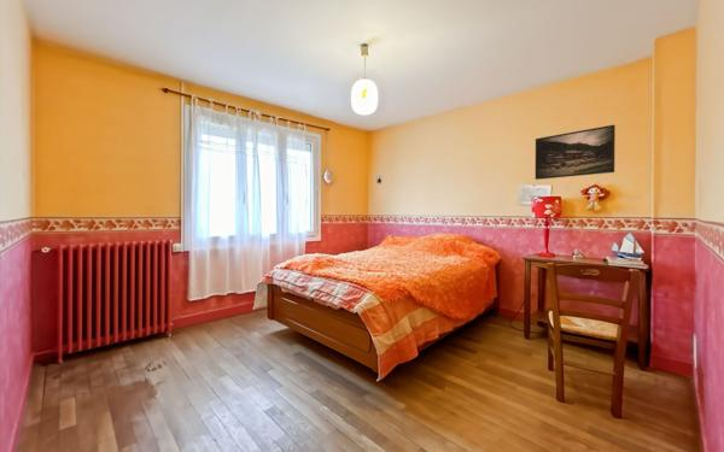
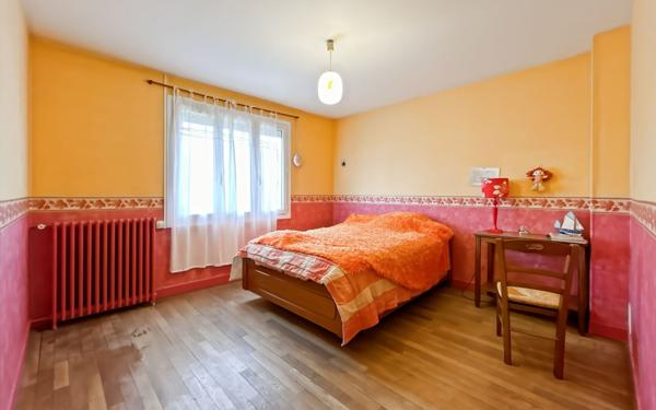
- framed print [535,124,617,181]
